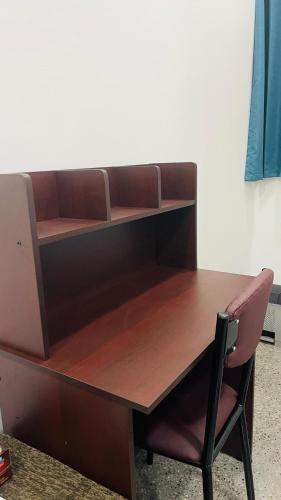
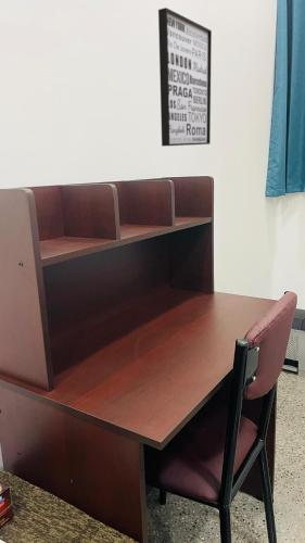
+ wall art [157,7,213,147]
